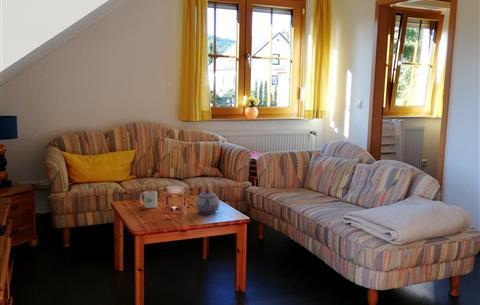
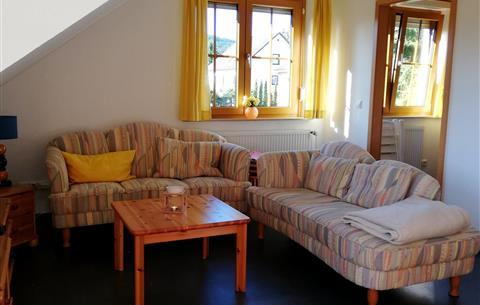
- mug [139,190,158,209]
- teapot [195,189,220,215]
